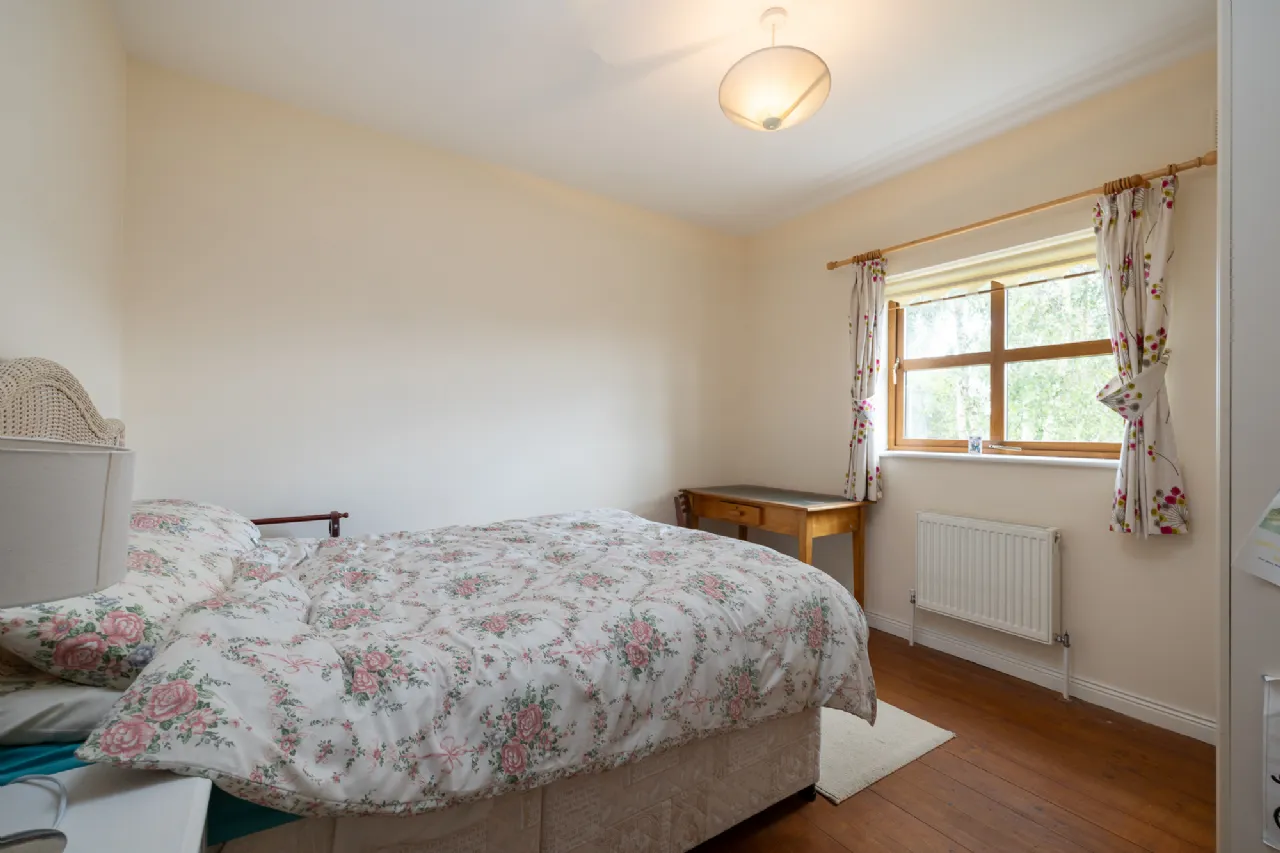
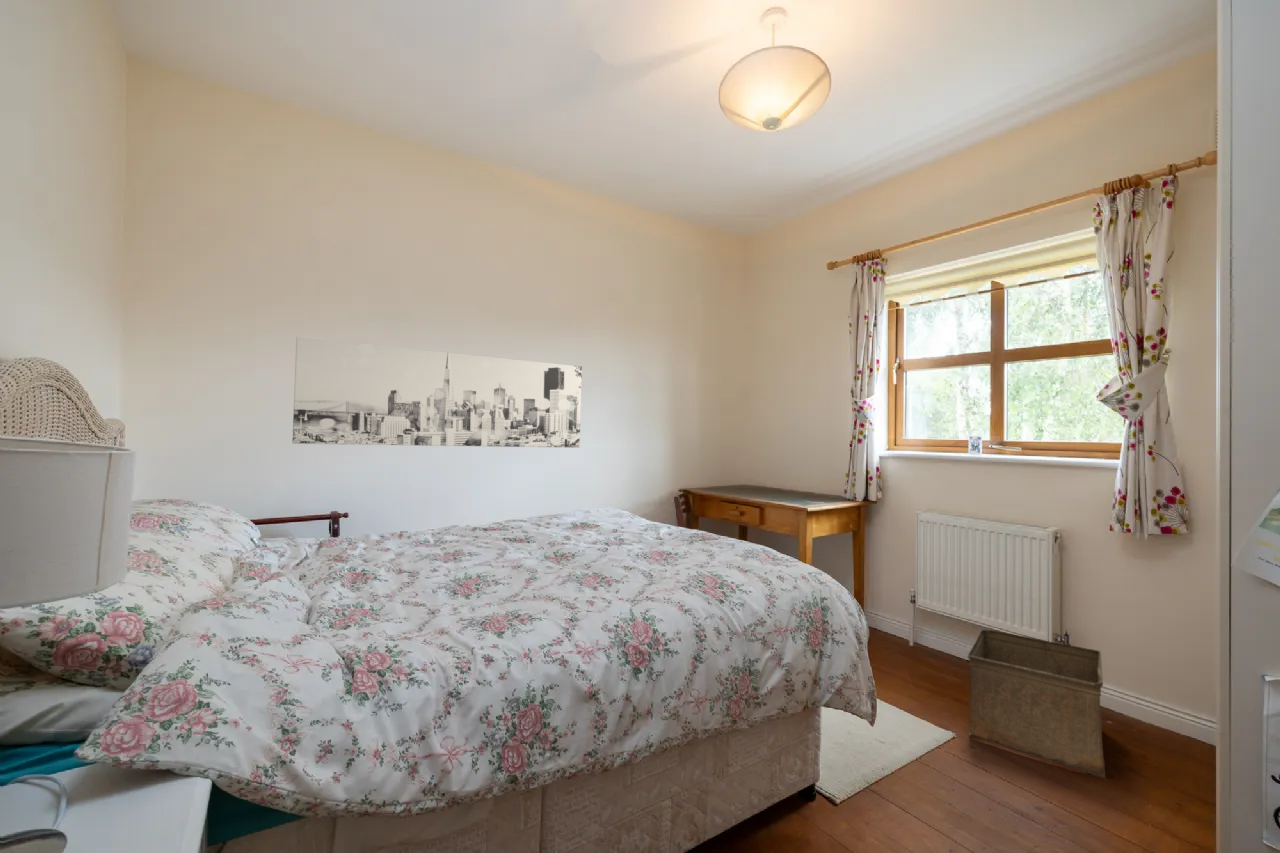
+ storage bin [967,629,1106,778]
+ wall art [291,336,583,449]
